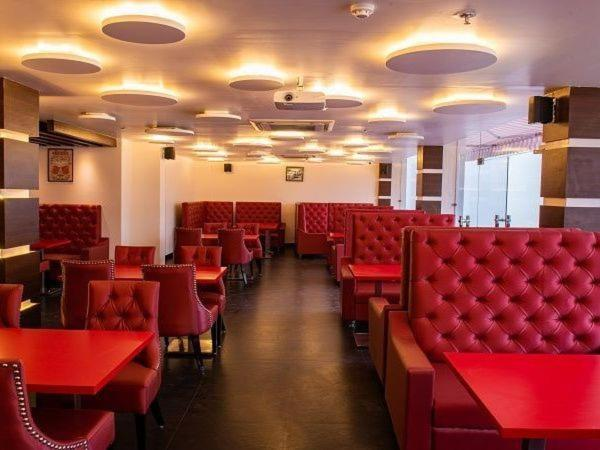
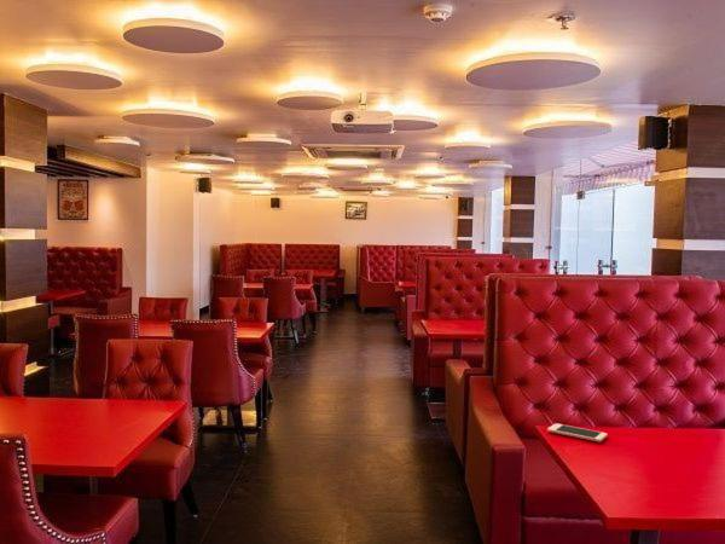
+ cell phone [546,422,609,444]
